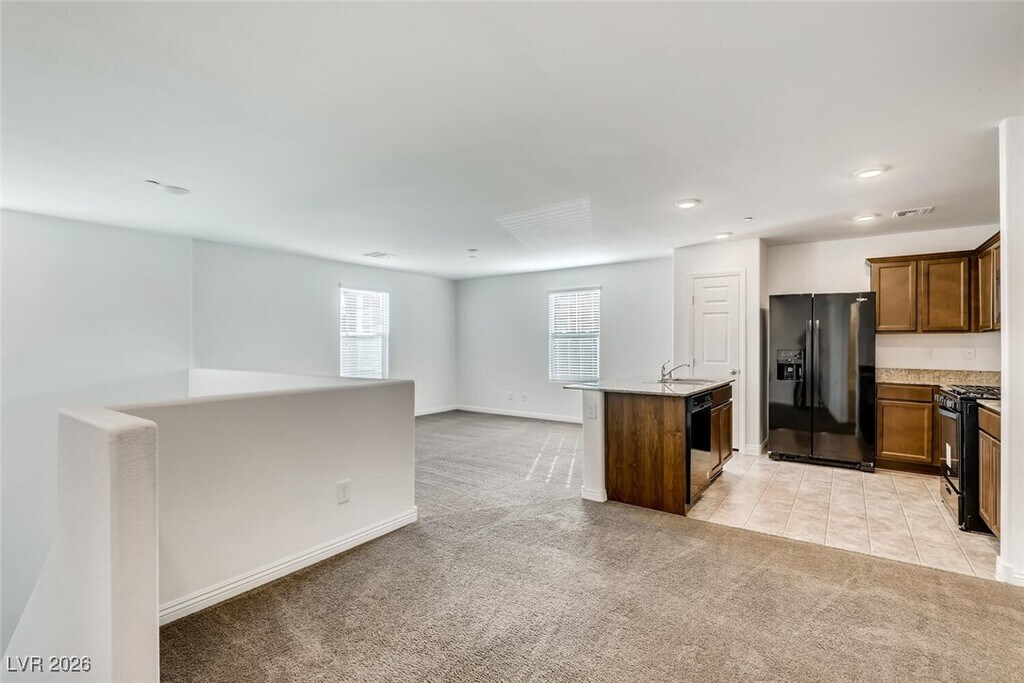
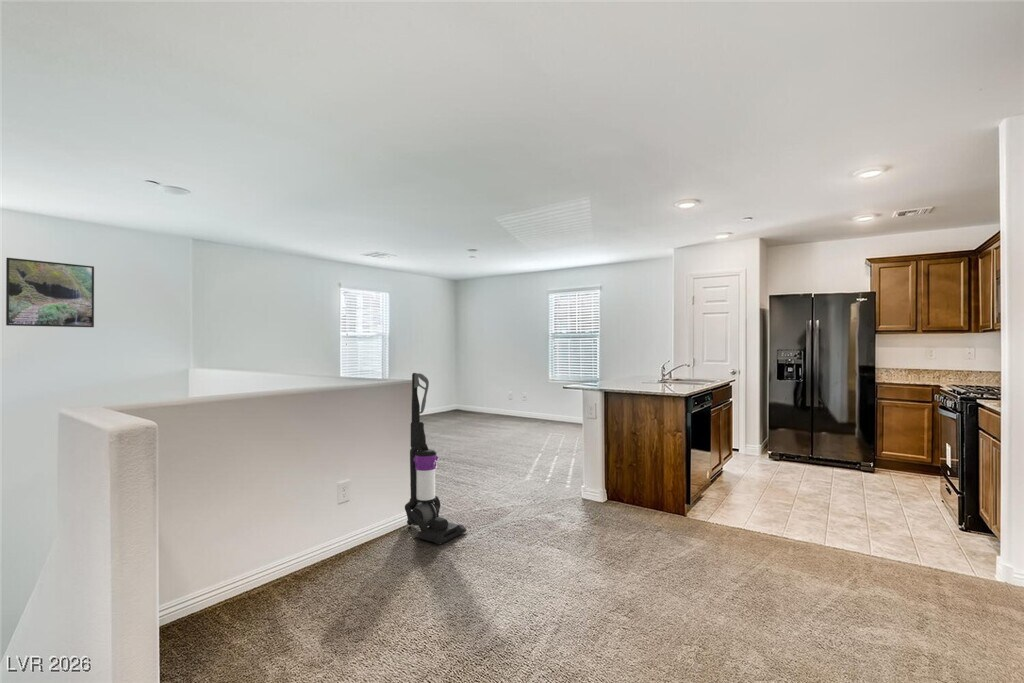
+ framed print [5,257,95,328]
+ vacuum cleaner [404,372,467,546]
